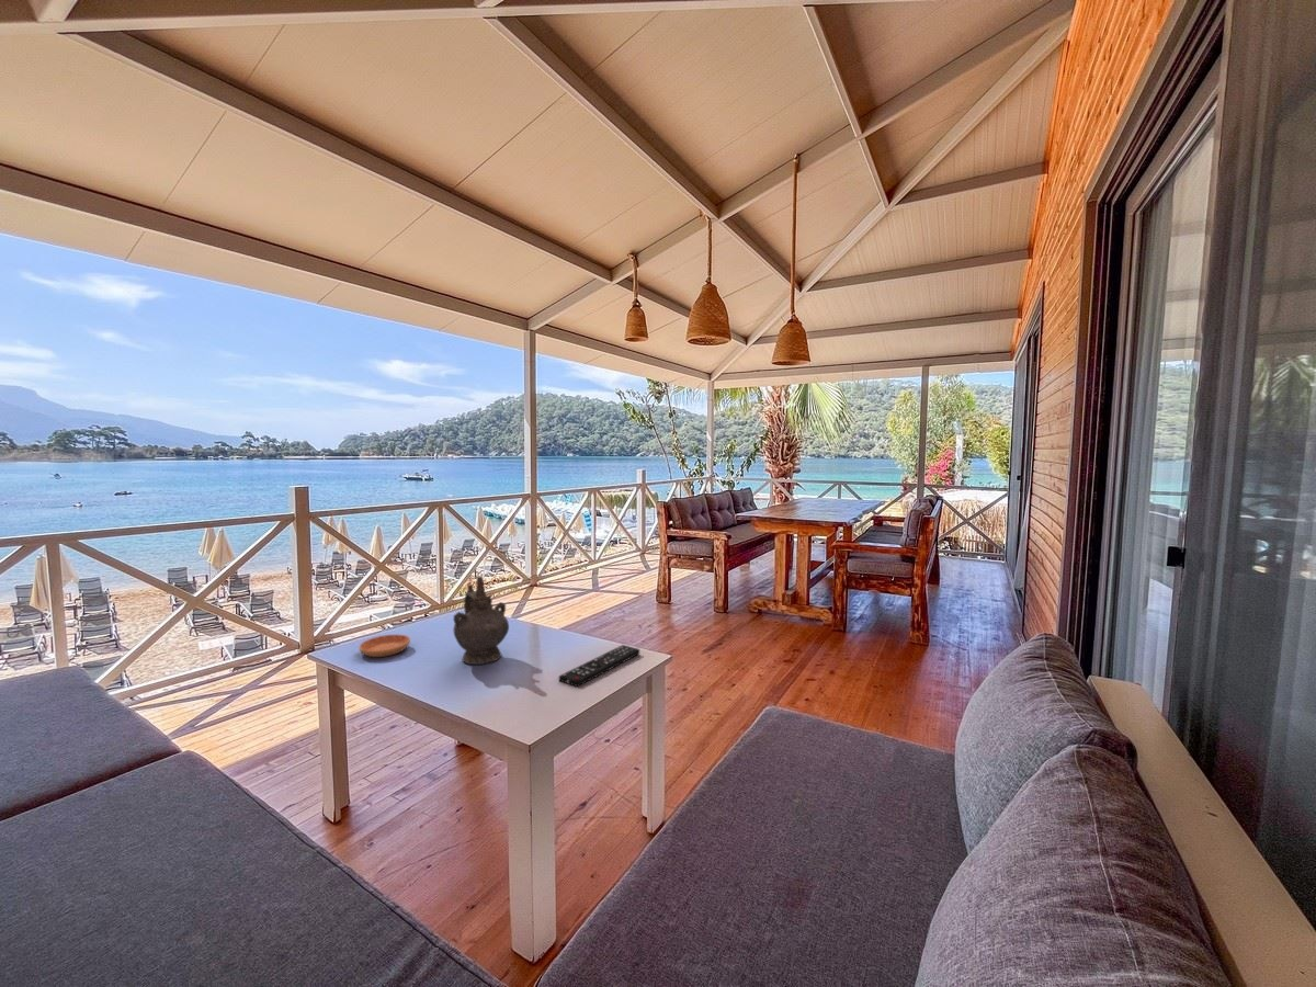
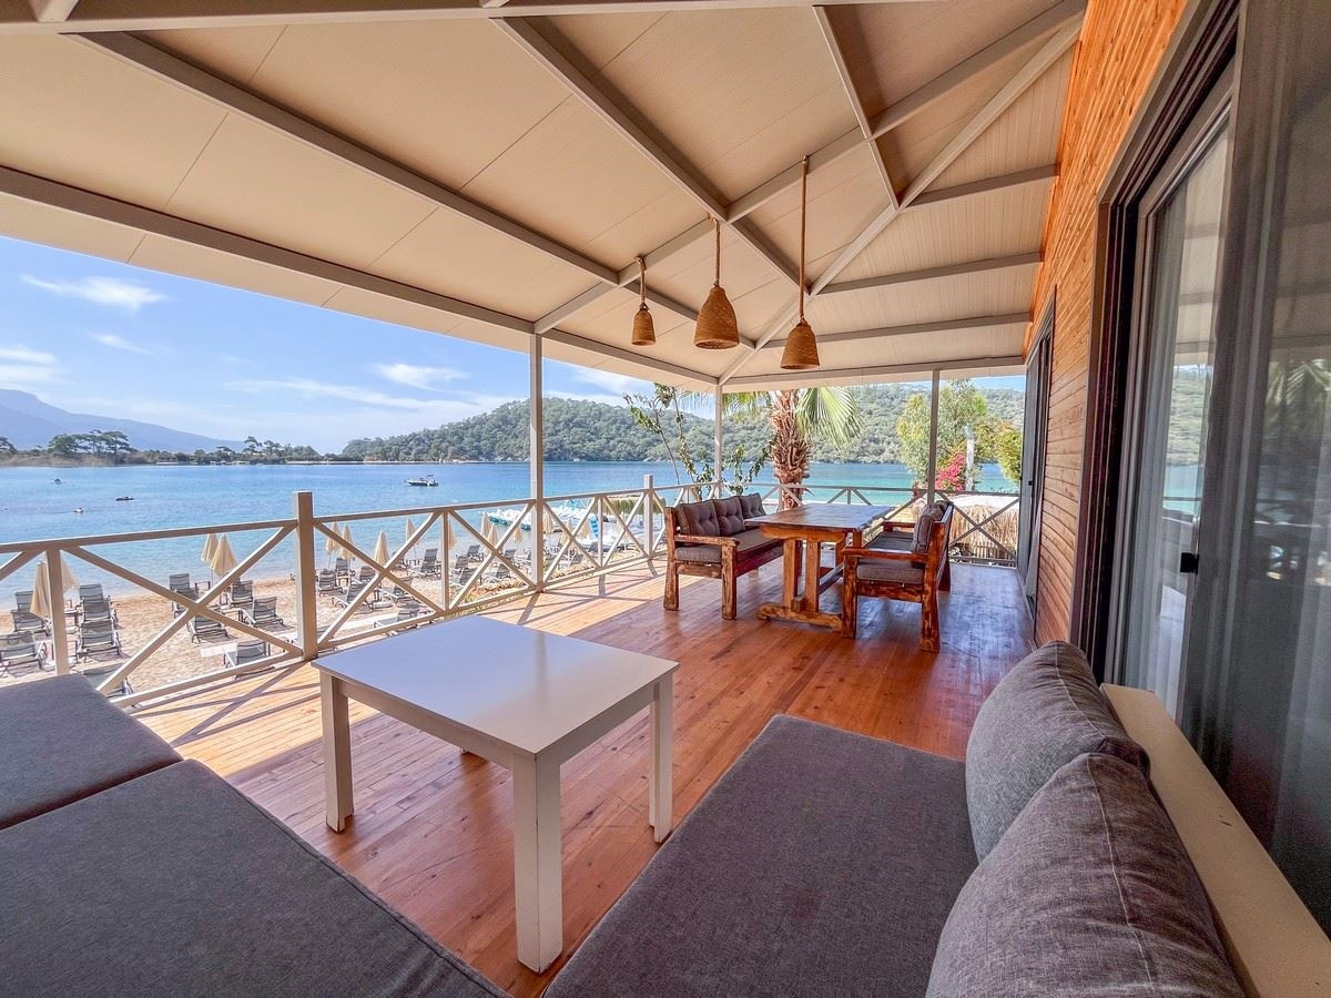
- remote control [558,644,640,688]
- saucer [358,634,411,658]
- ceremonial vessel [452,575,510,666]
